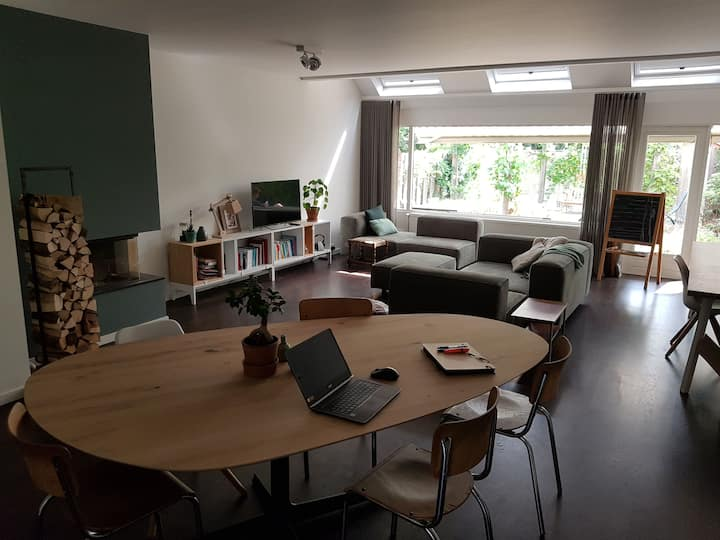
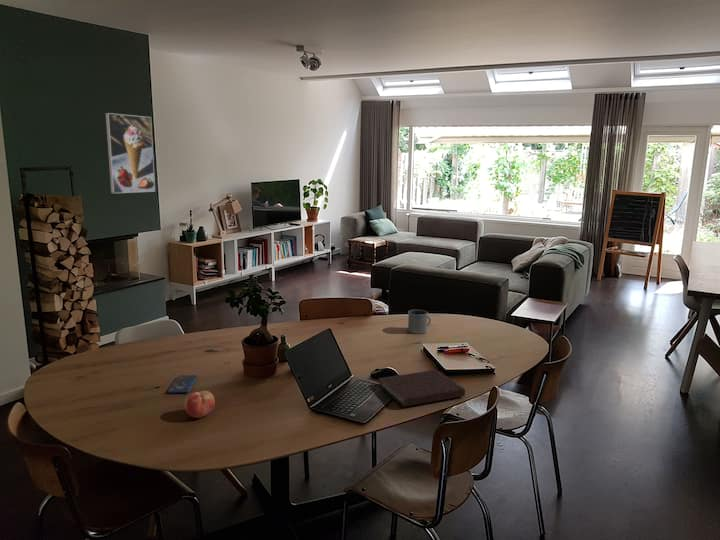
+ notebook [377,369,466,408]
+ mug [407,309,432,335]
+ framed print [104,112,156,194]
+ smartphone [167,374,199,394]
+ fruit [184,390,216,419]
